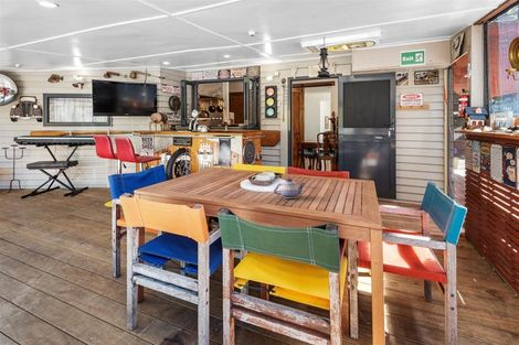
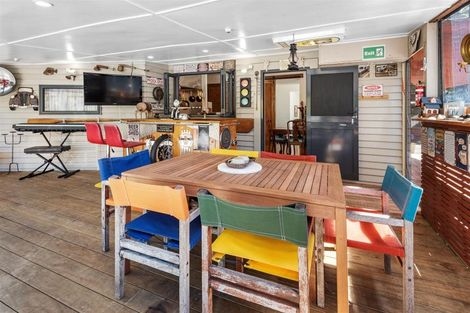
- teapot [273,177,307,200]
